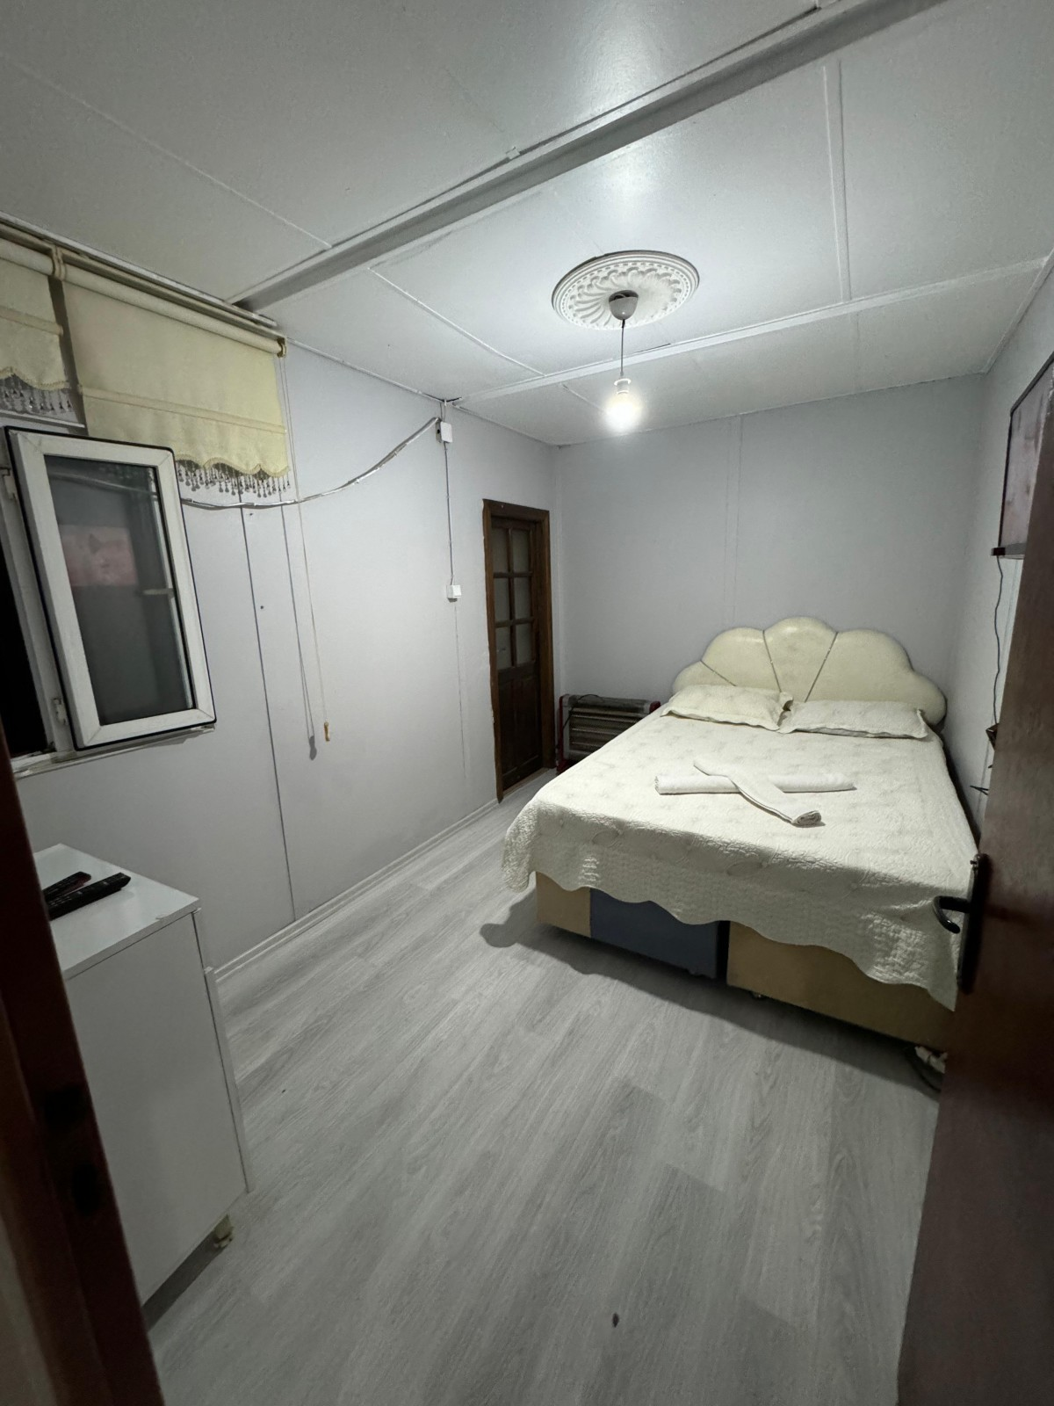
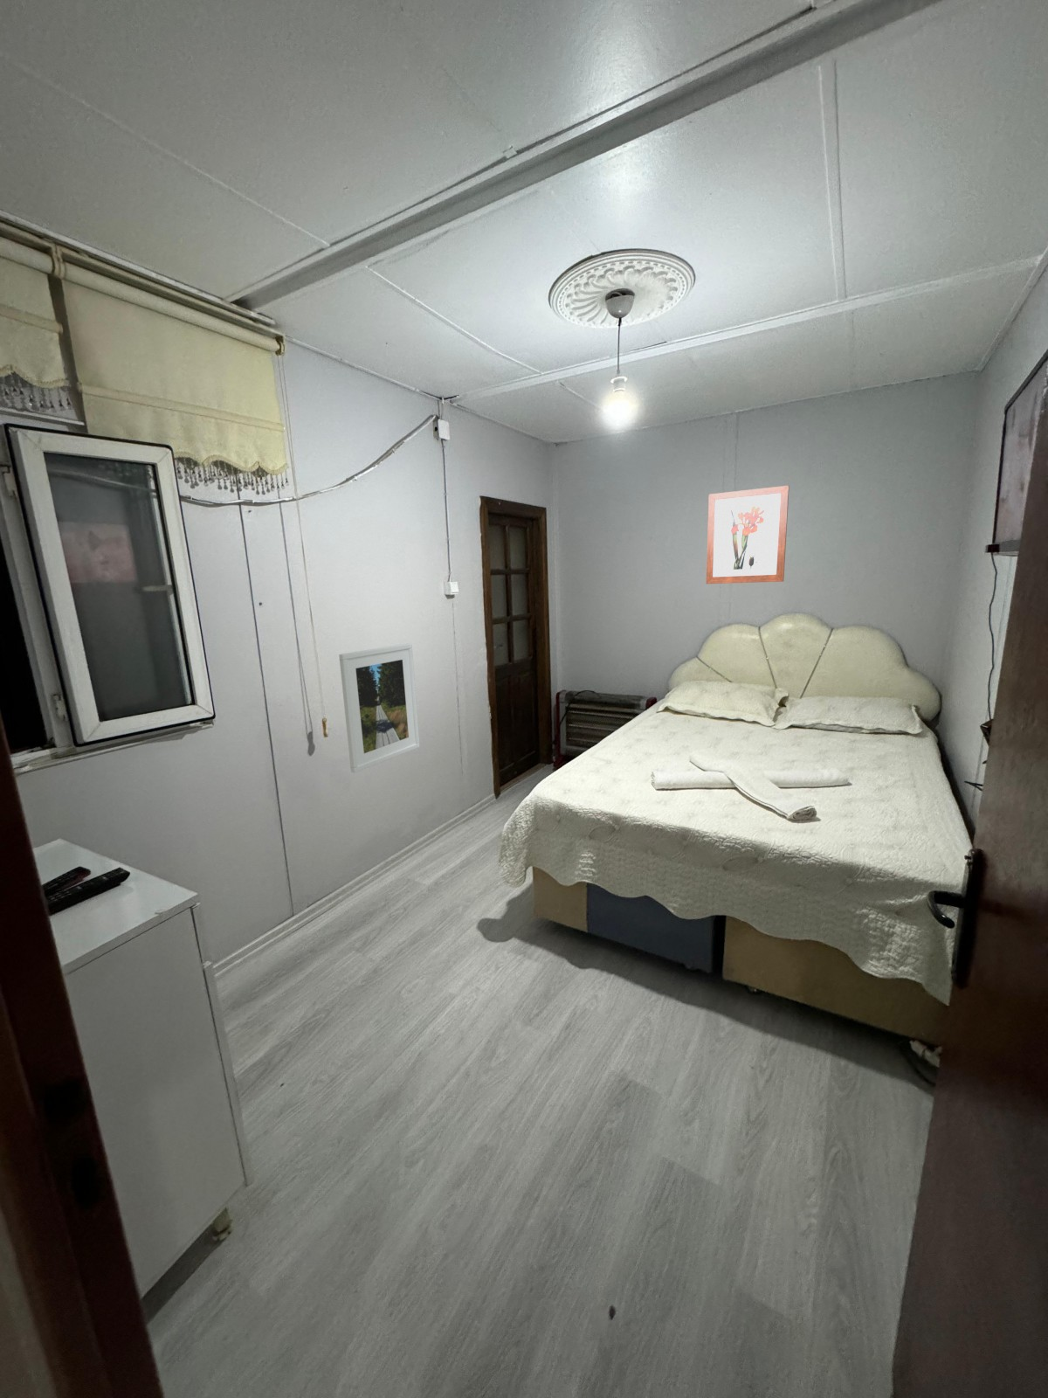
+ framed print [338,642,421,773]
+ wall art [706,485,790,585]
